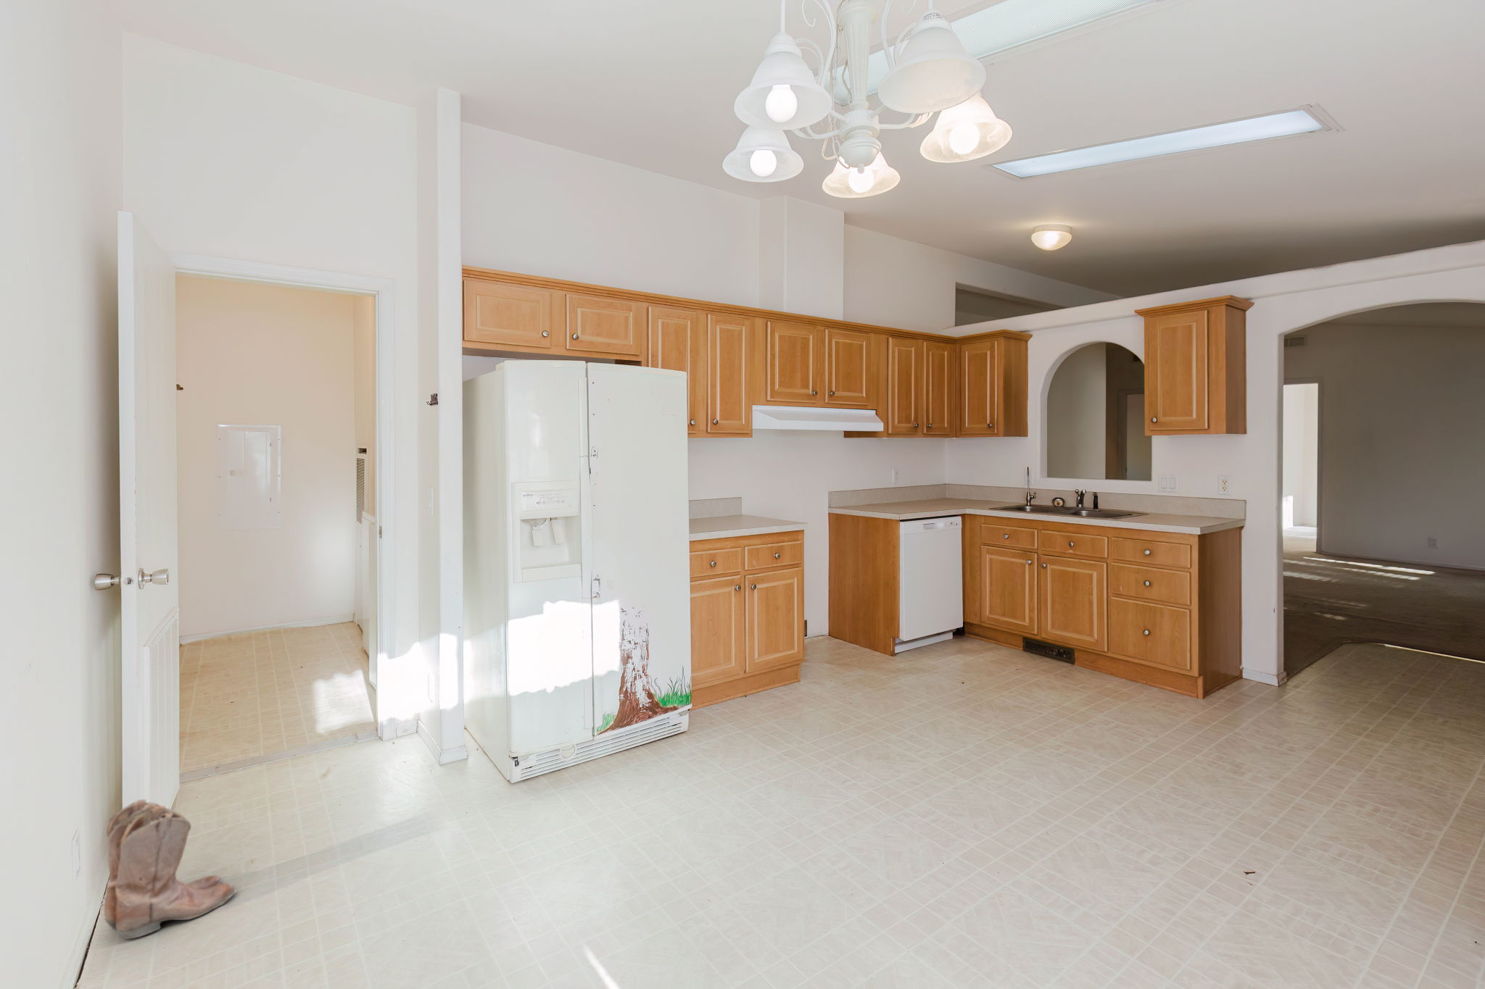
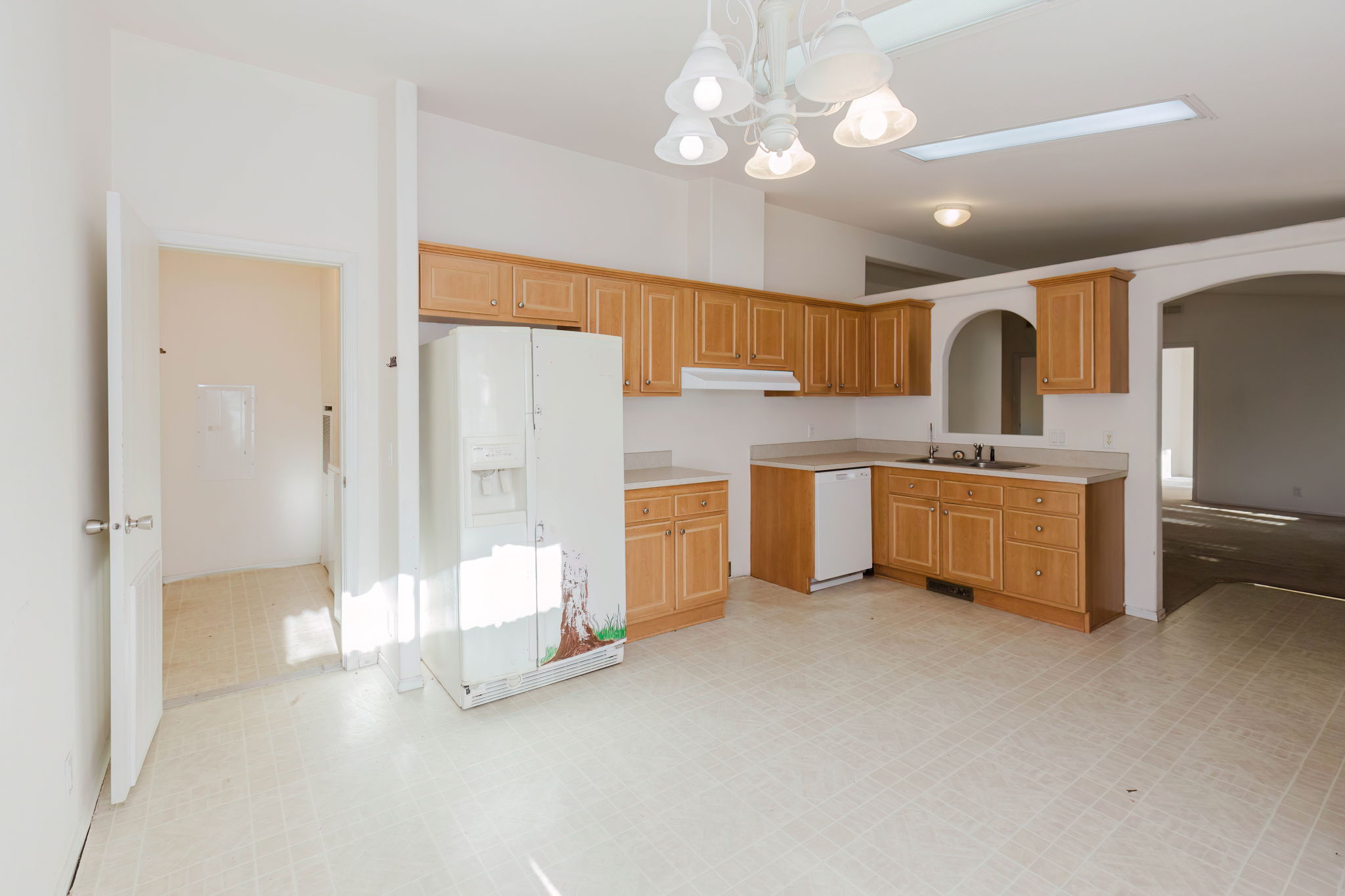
- boots [104,798,237,939]
